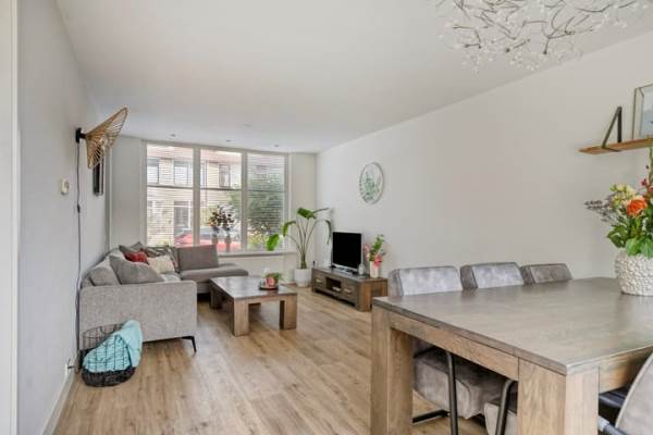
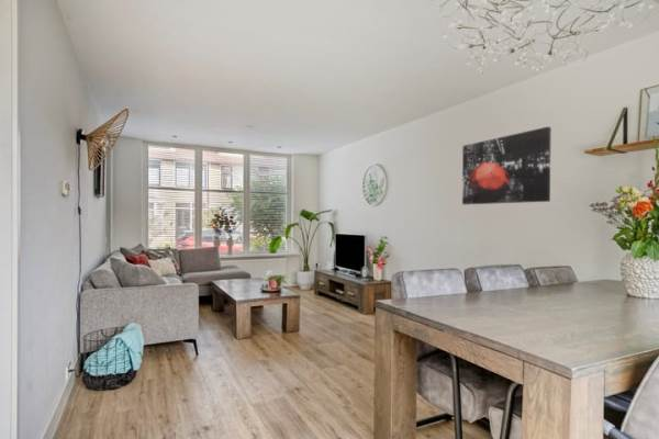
+ wall art [461,126,552,205]
